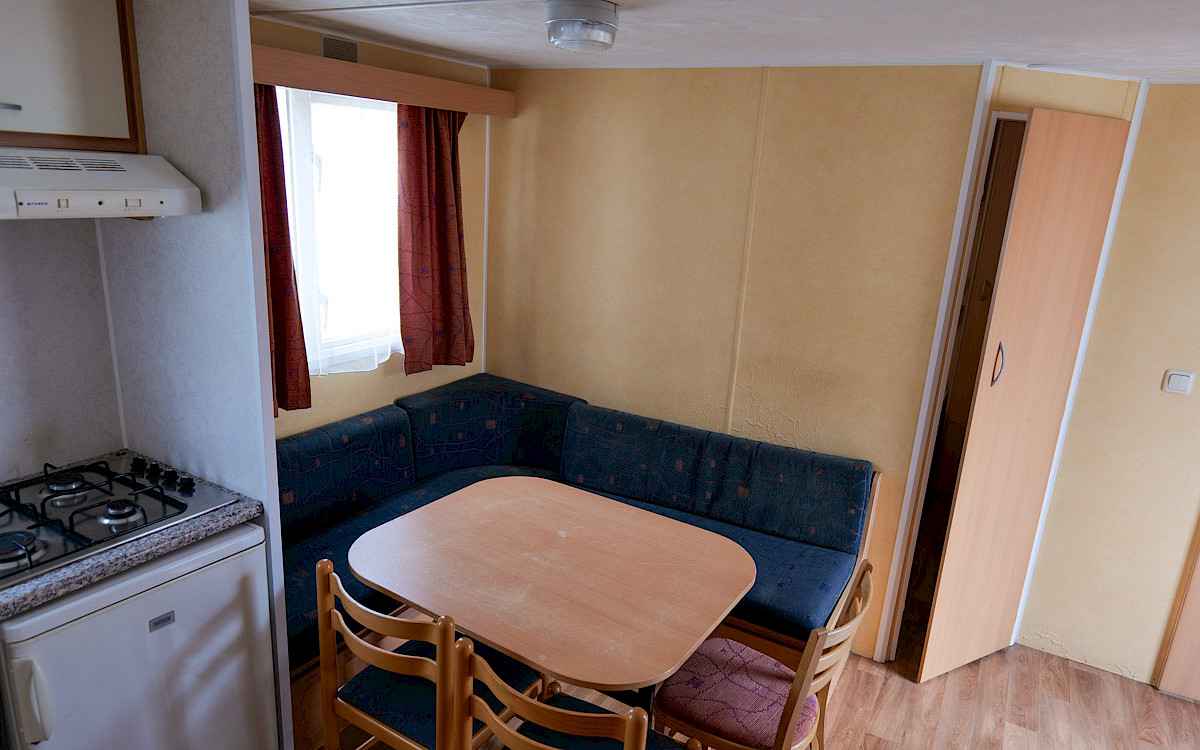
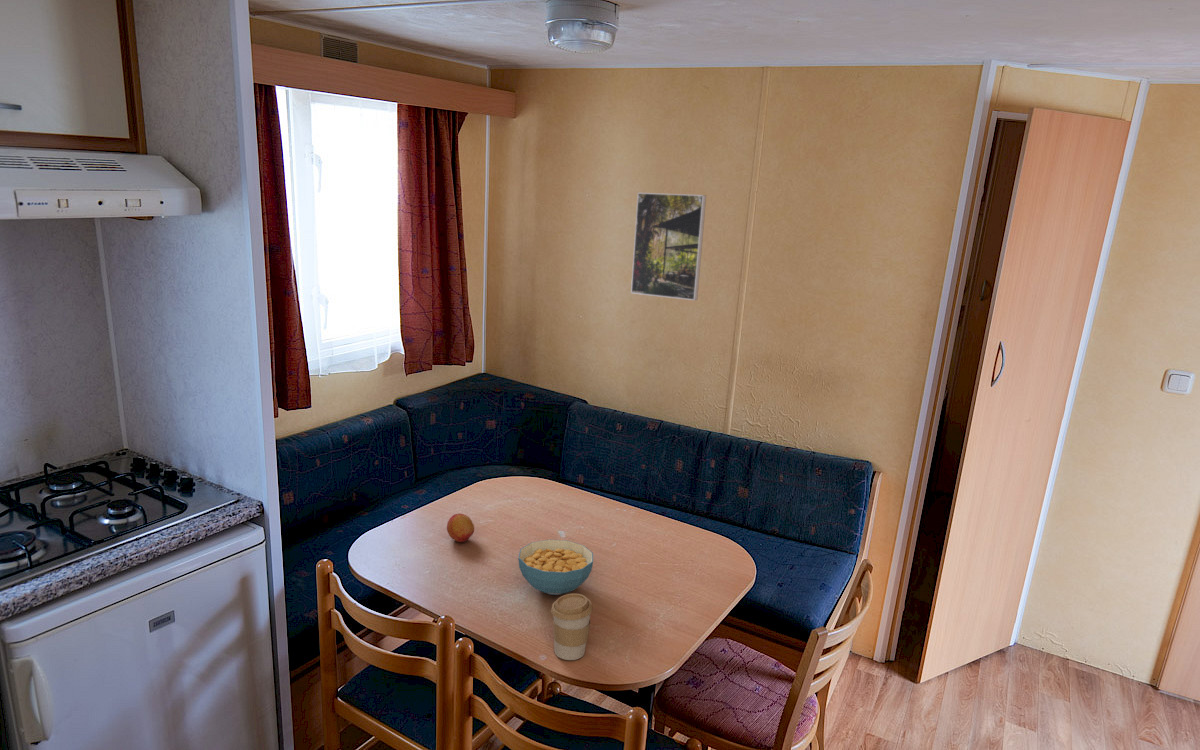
+ fruit [446,512,475,543]
+ coffee cup [550,593,593,661]
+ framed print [630,192,707,301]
+ cereal bowl [517,539,594,596]
